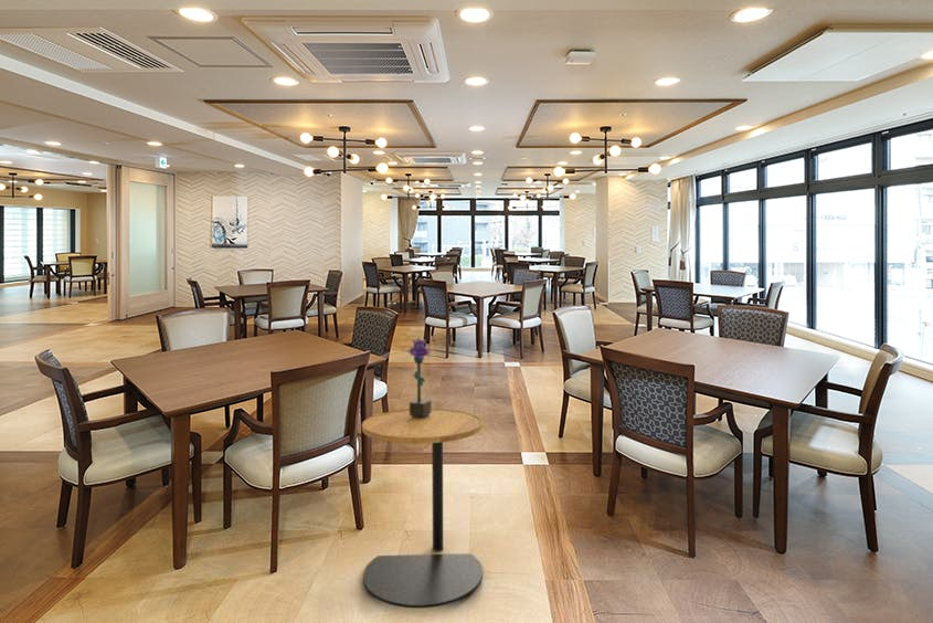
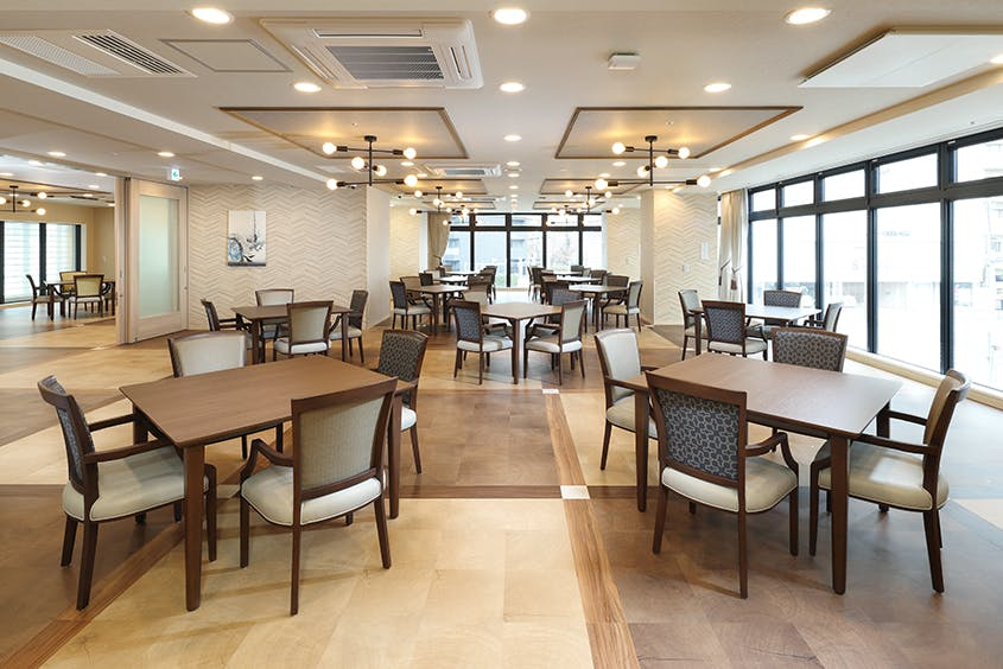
- side table [361,408,484,609]
- potted flower [406,336,432,419]
